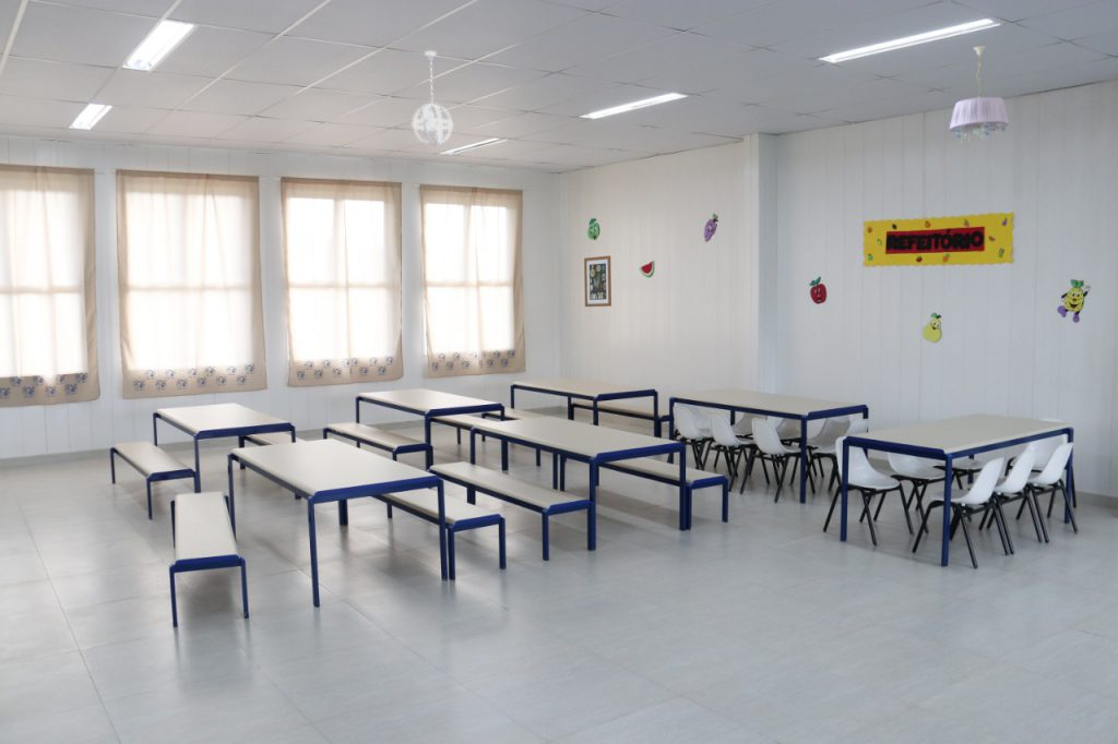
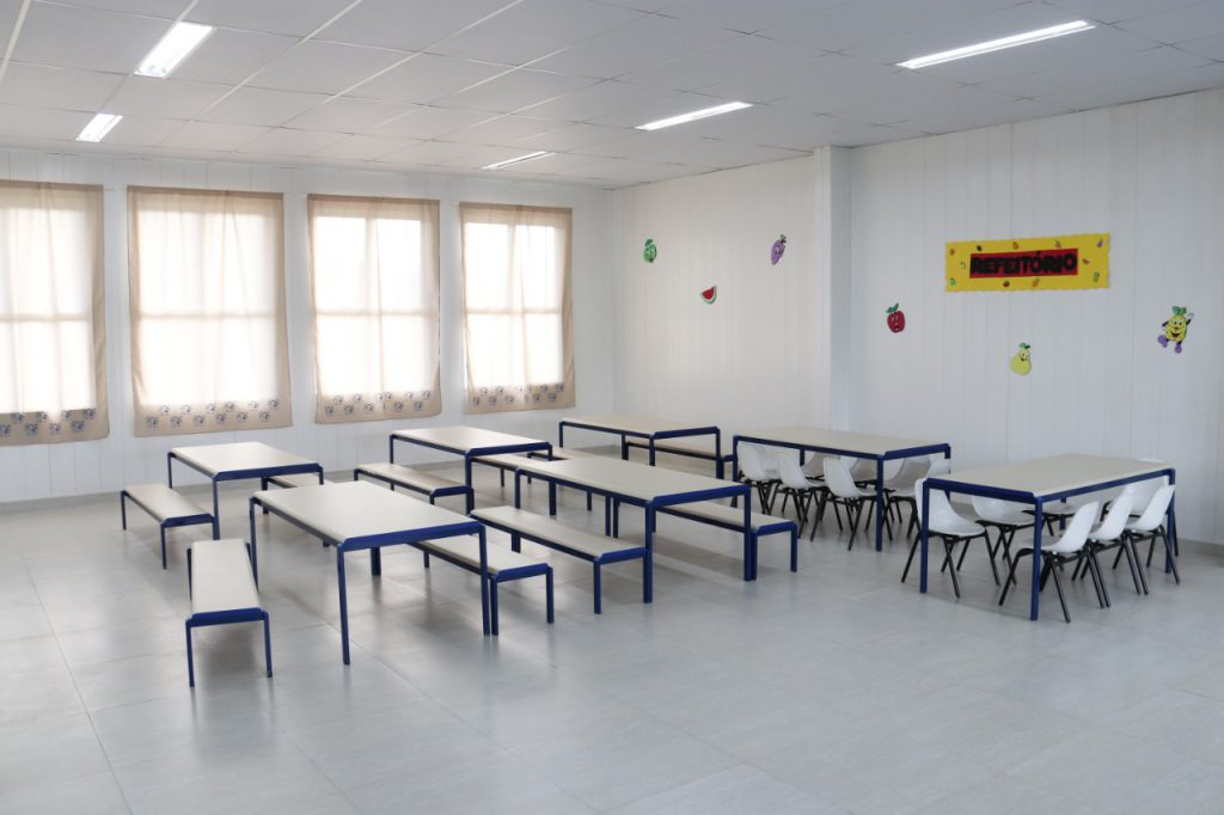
- wall art [583,254,612,308]
- ceiling light fixture [949,45,1010,144]
- pendant light [412,50,454,146]
